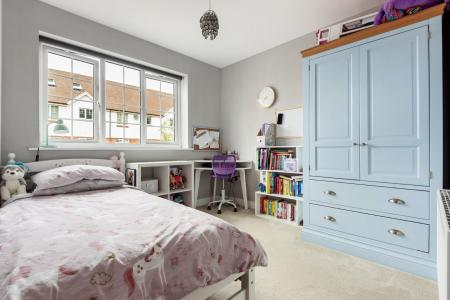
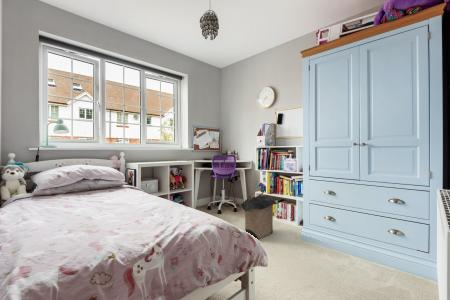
+ laundry hamper [239,188,279,240]
